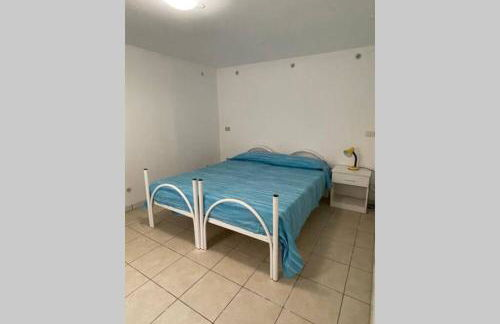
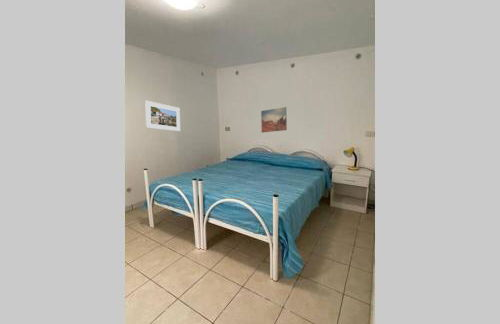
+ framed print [144,100,181,132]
+ wall art [260,106,288,133]
